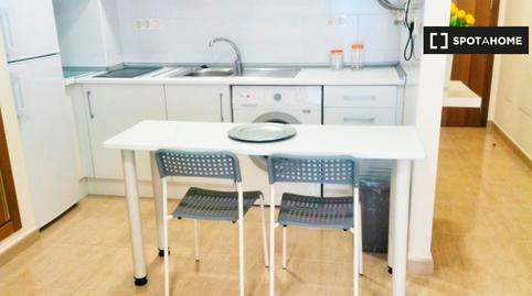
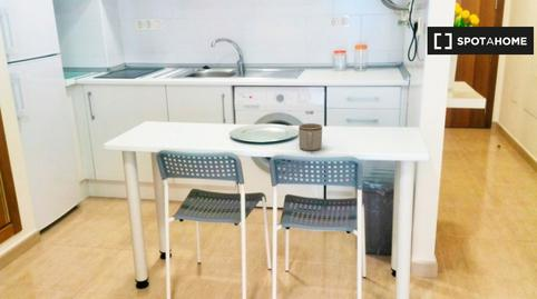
+ mug [297,122,323,151]
